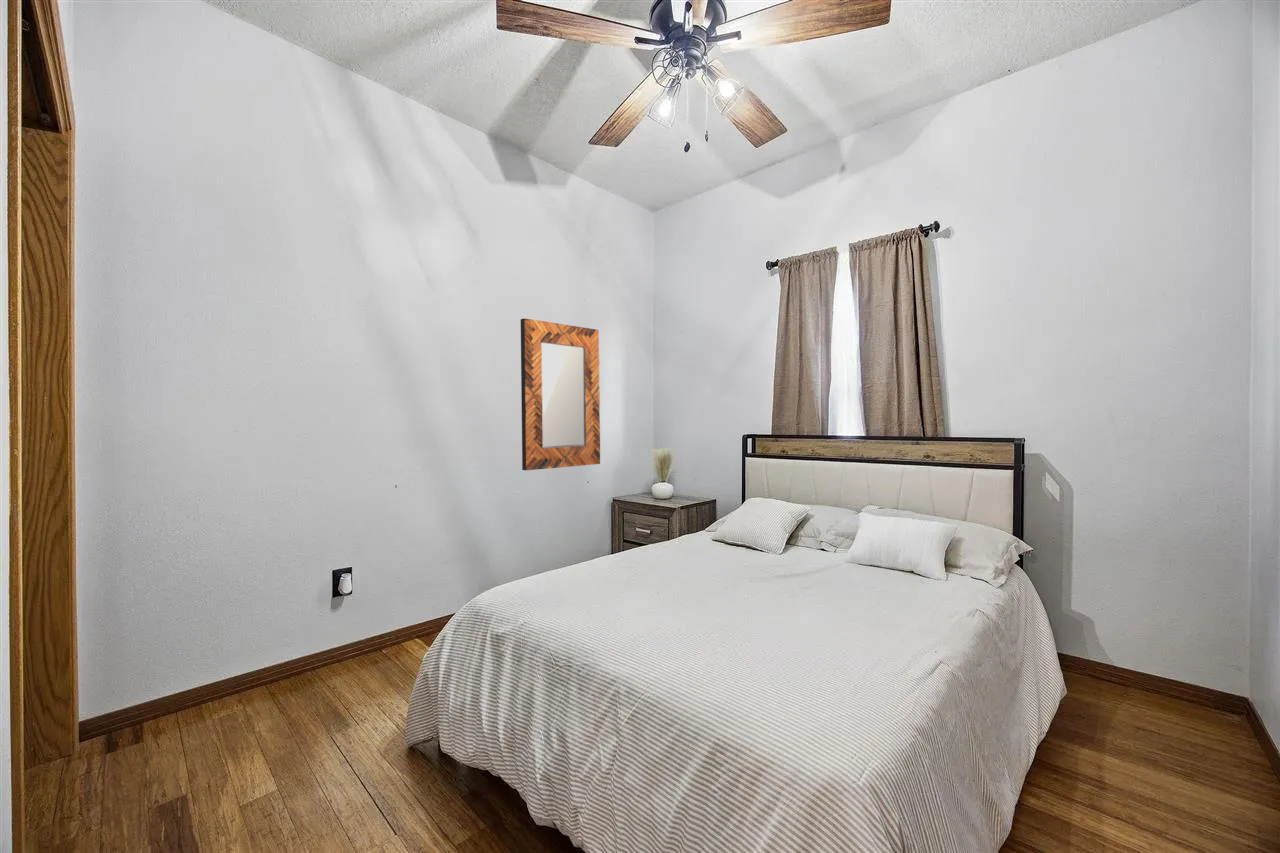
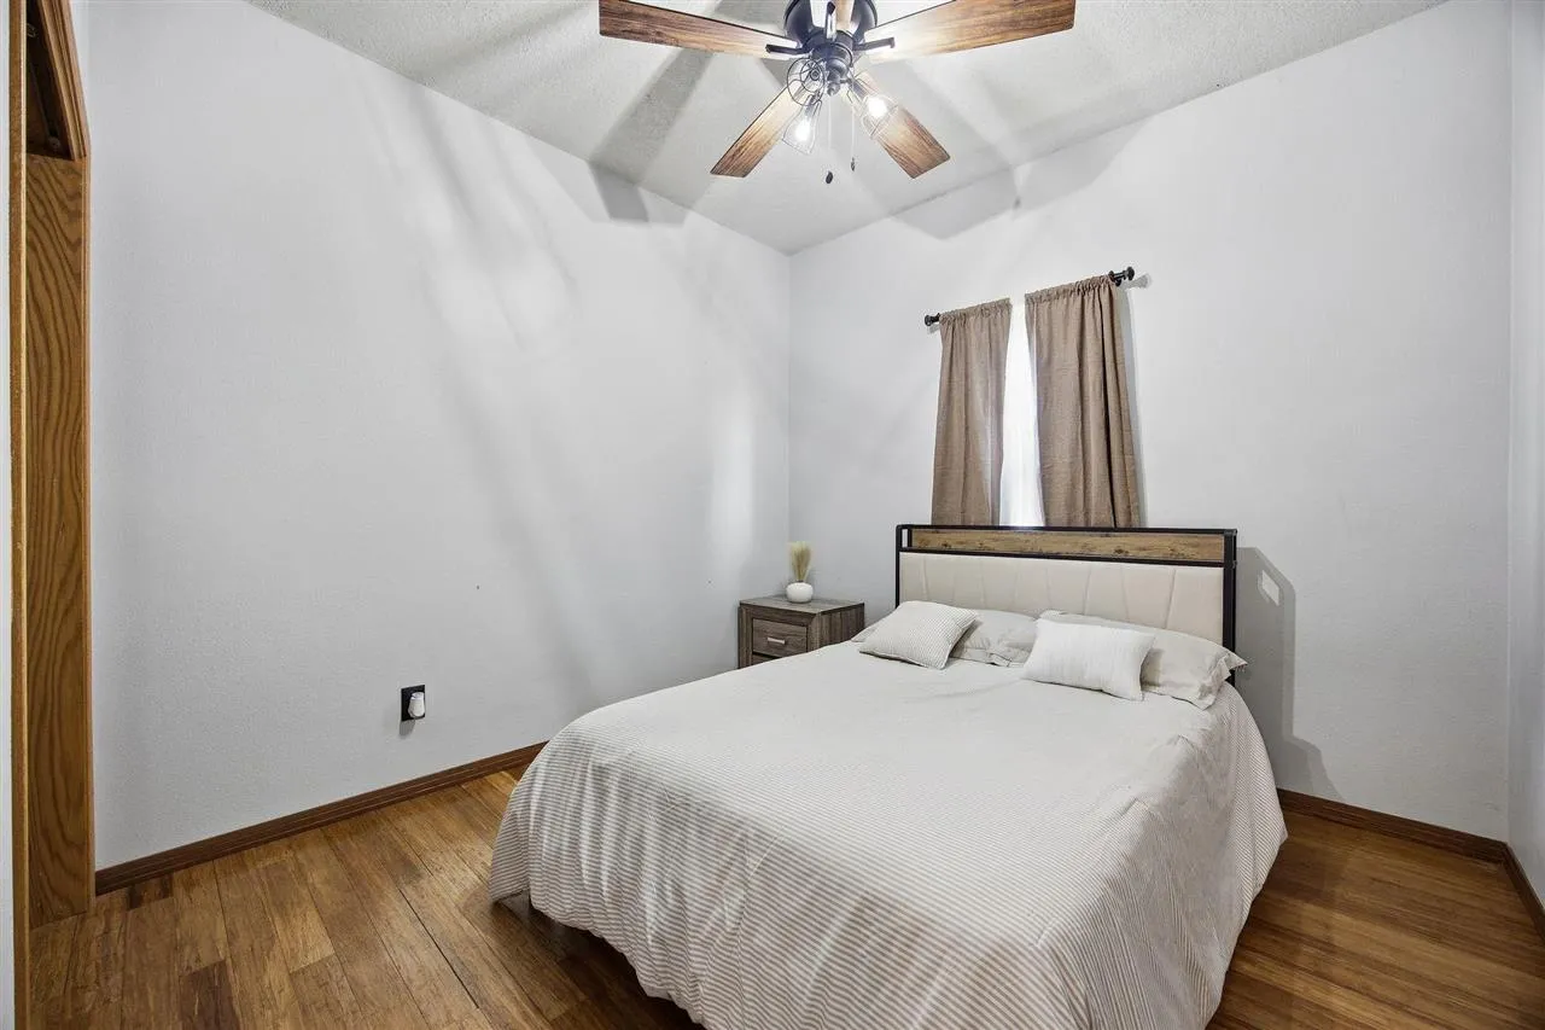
- home mirror [520,317,601,471]
